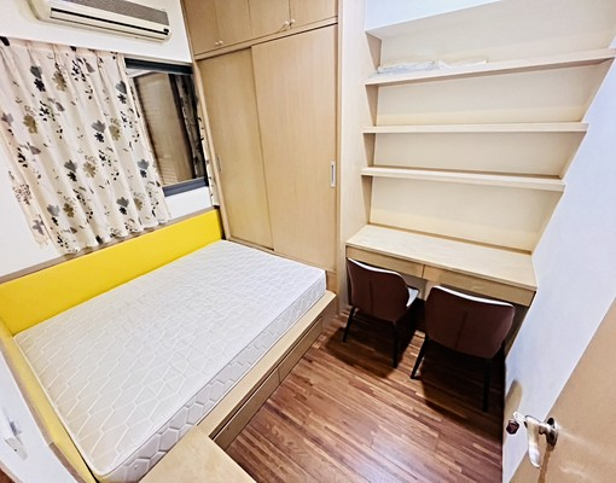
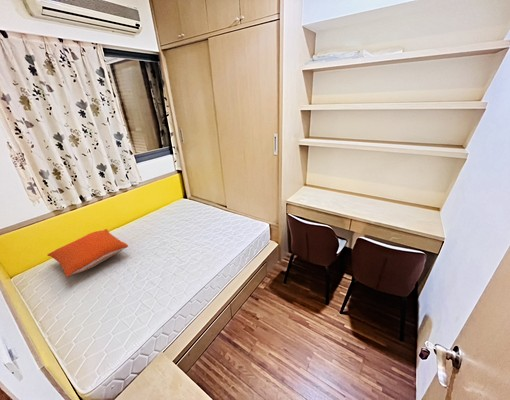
+ pillow [46,228,129,278]
